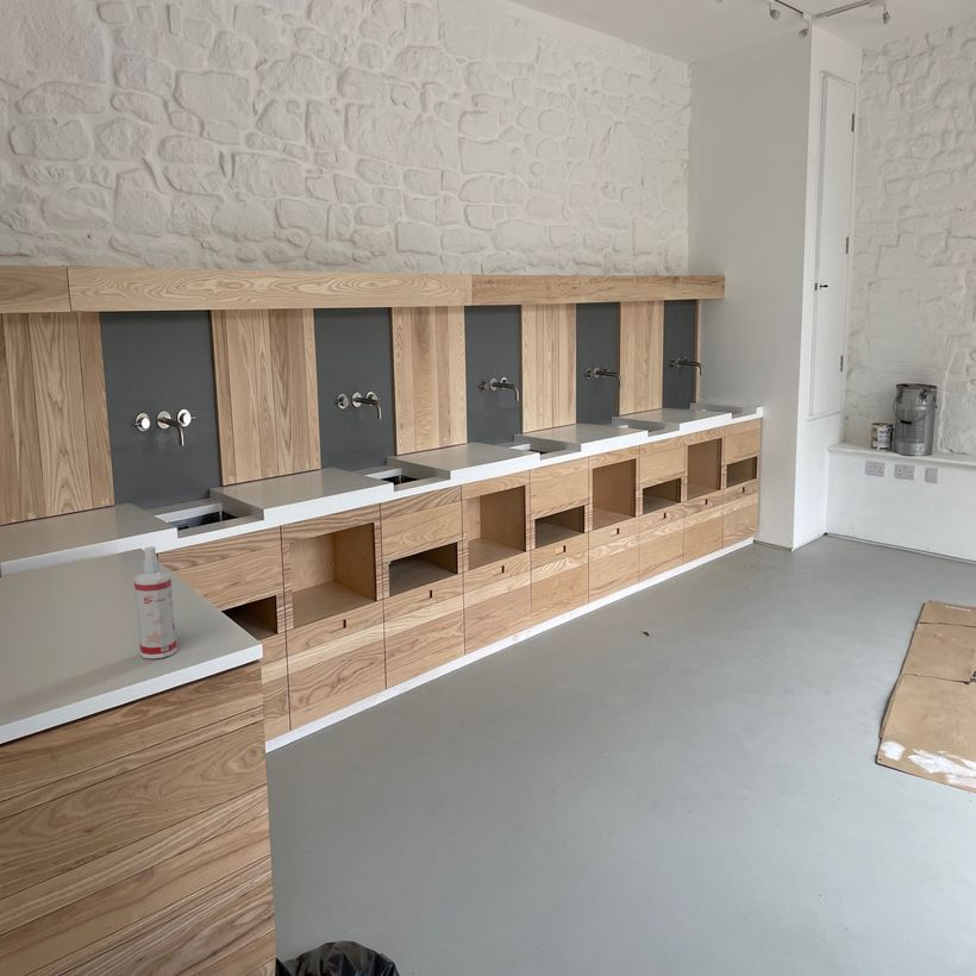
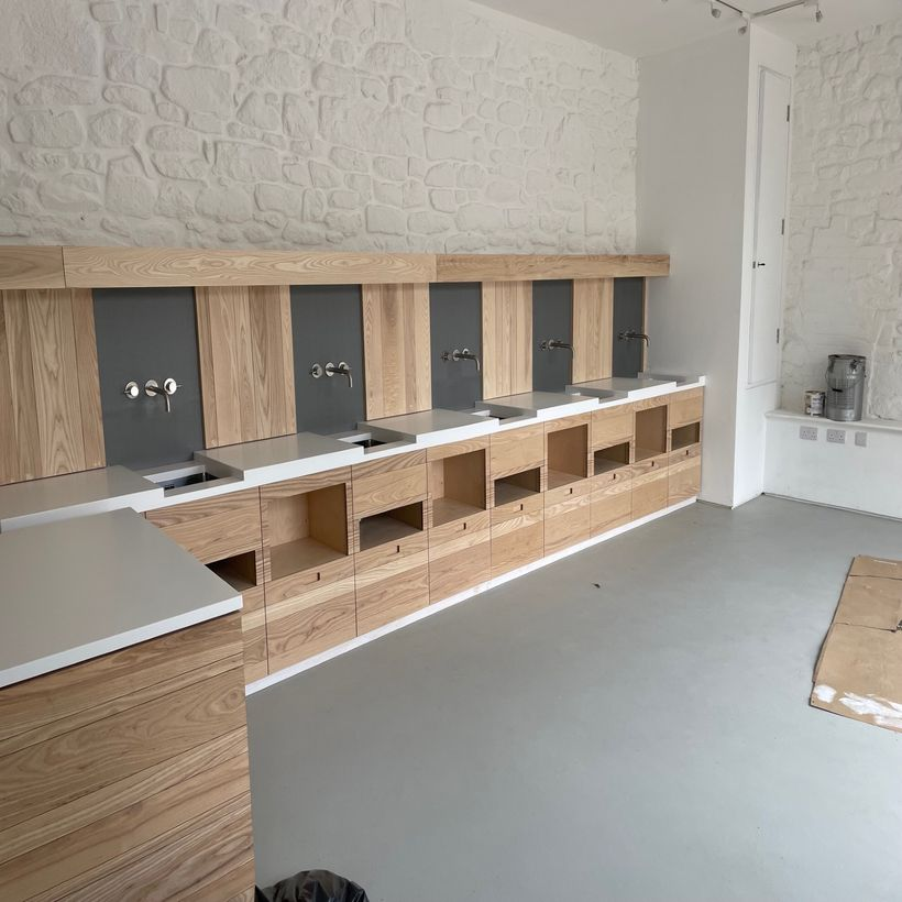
- spray bottle [133,545,177,659]
